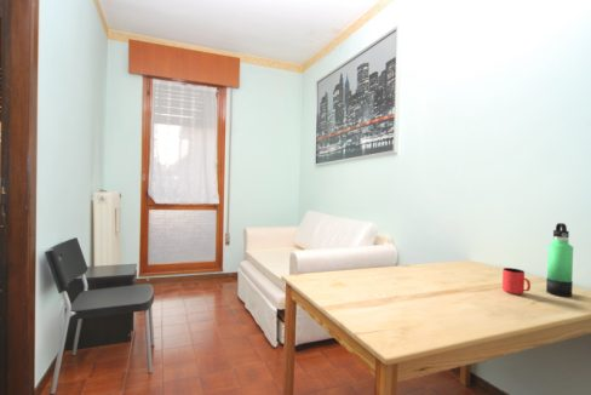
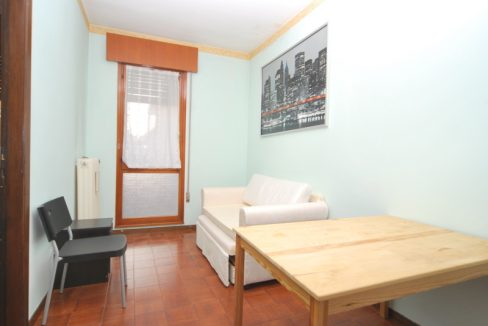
- thermos bottle [545,222,574,298]
- cup [501,267,532,296]
